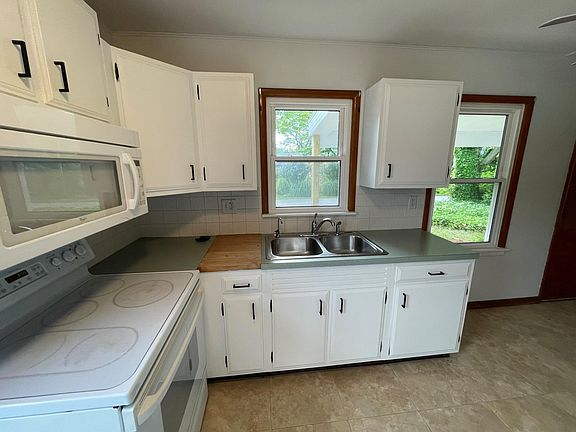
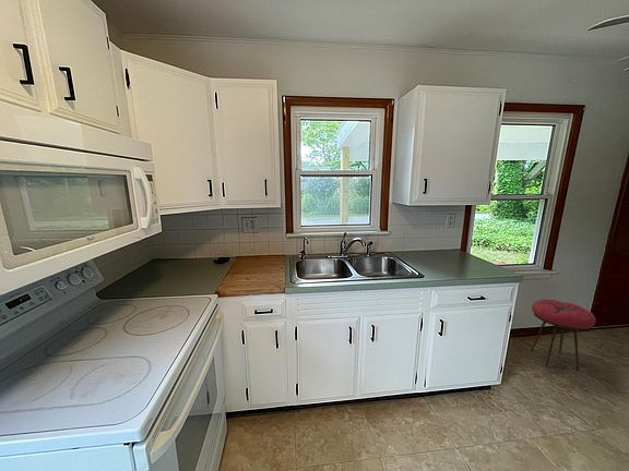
+ stool [530,299,597,372]
